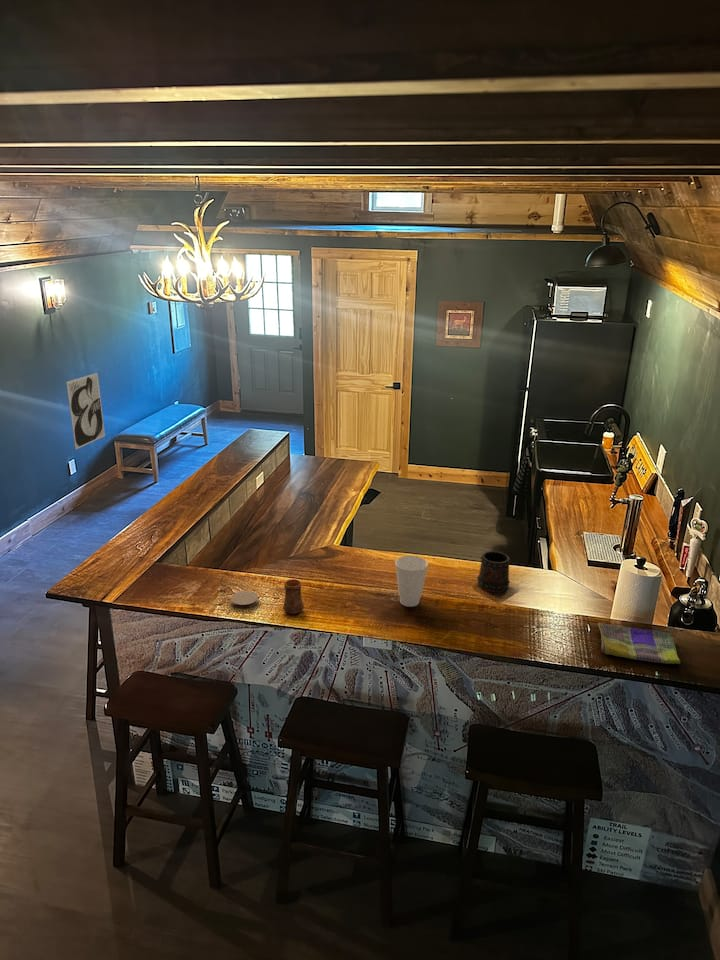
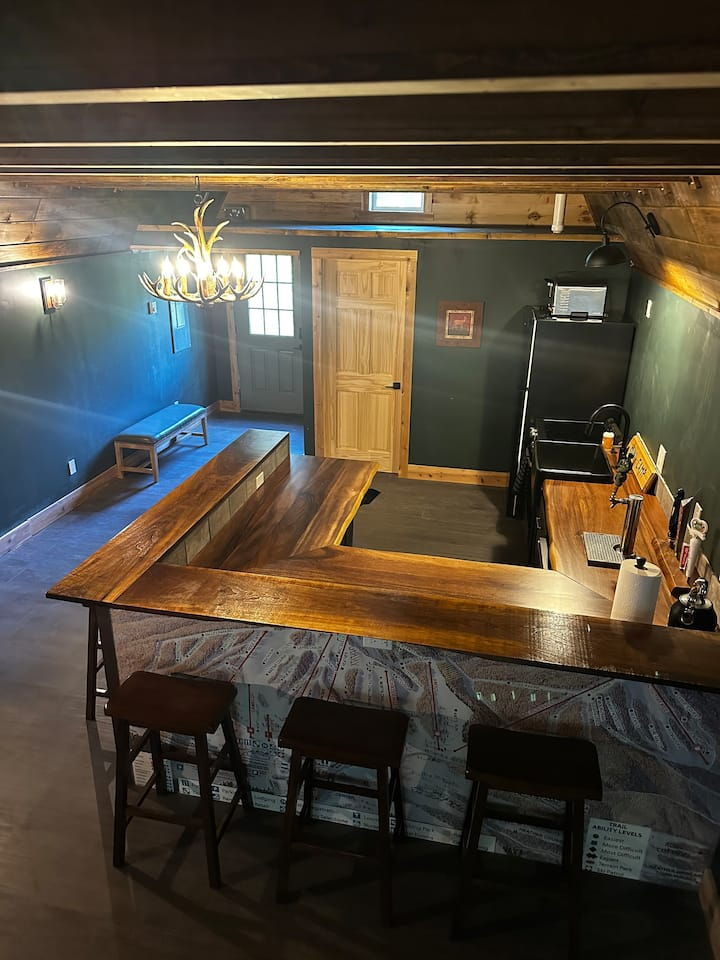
- wall art [65,372,106,451]
- coaster [230,590,259,609]
- cup [282,578,305,615]
- dish towel [597,622,681,665]
- beer mug [476,550,511,594]
- cup [394,555,429,608]
